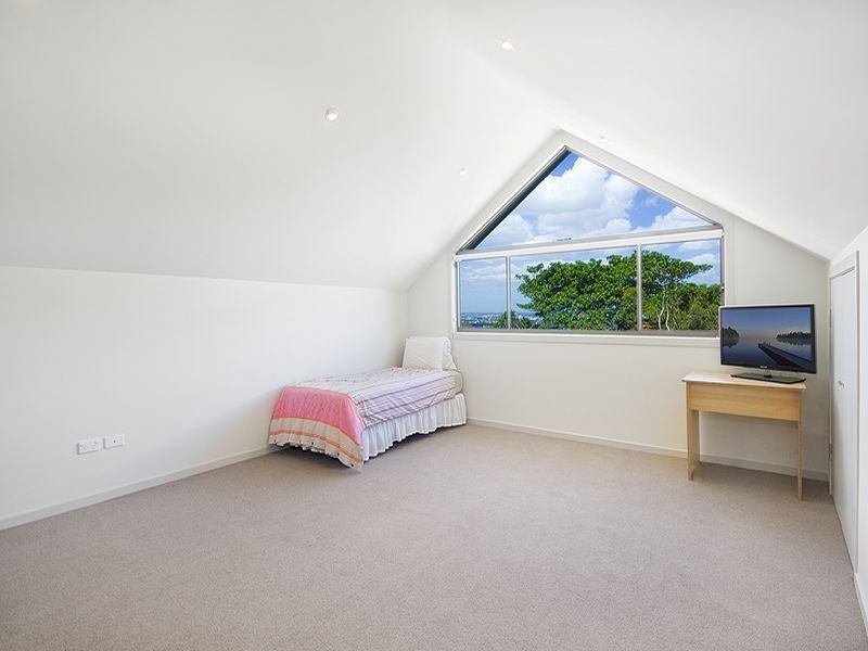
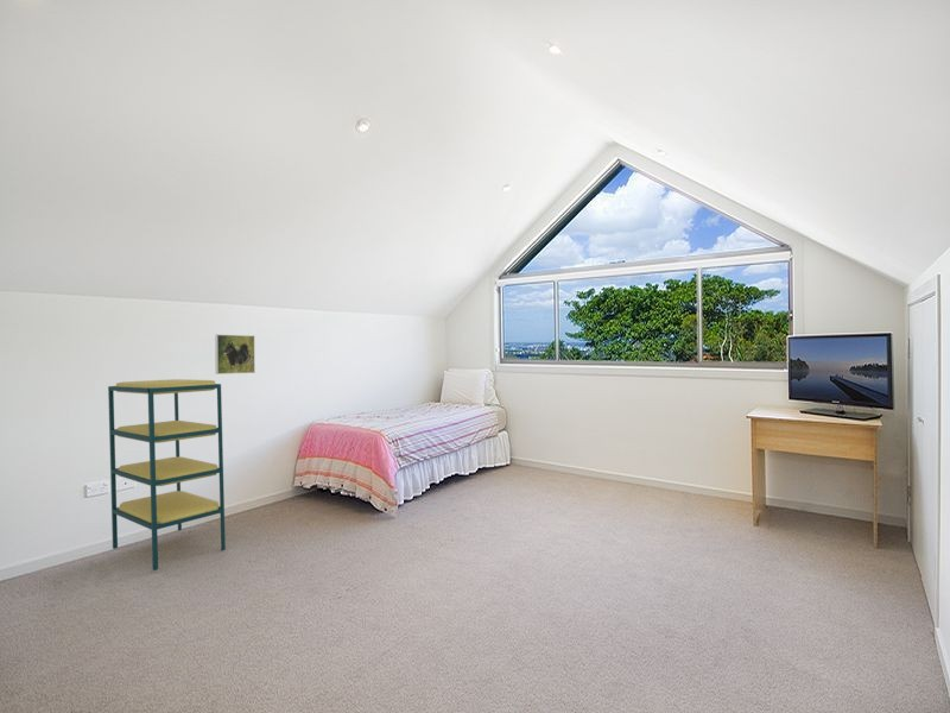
+ shelving unit [107,378,227,572]
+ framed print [214,334,256,376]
